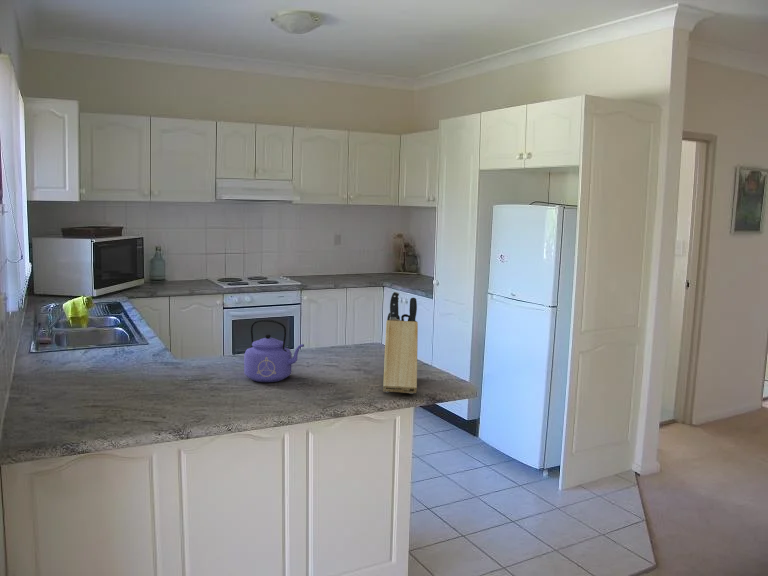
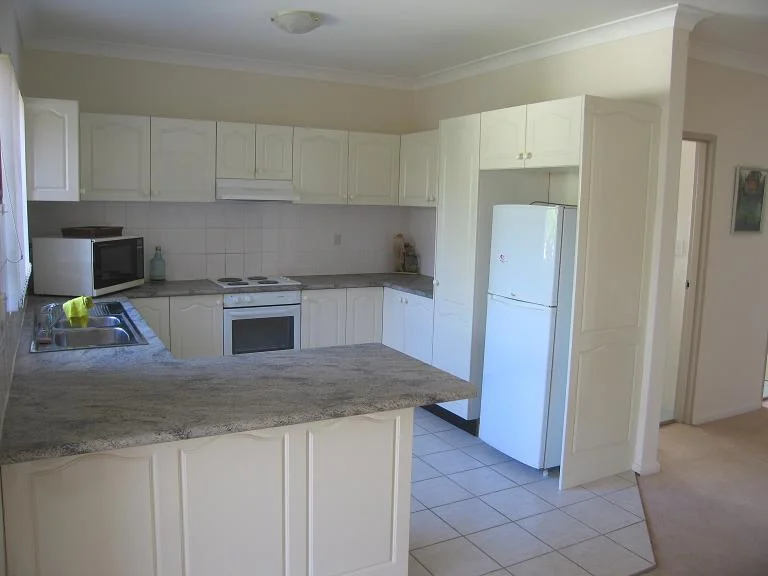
- knife block [382,291,419,395]
- kettle [243,319,305,383]
